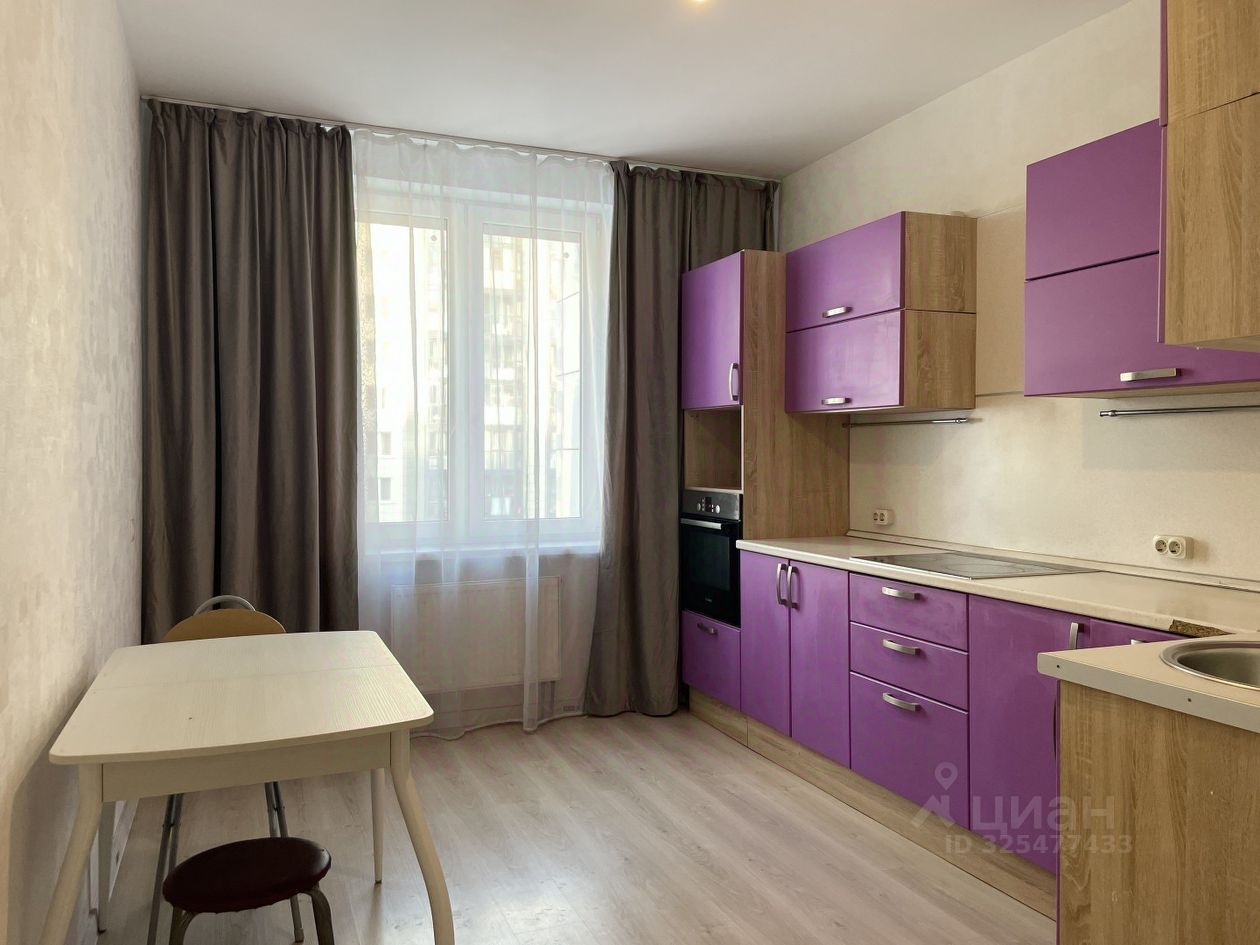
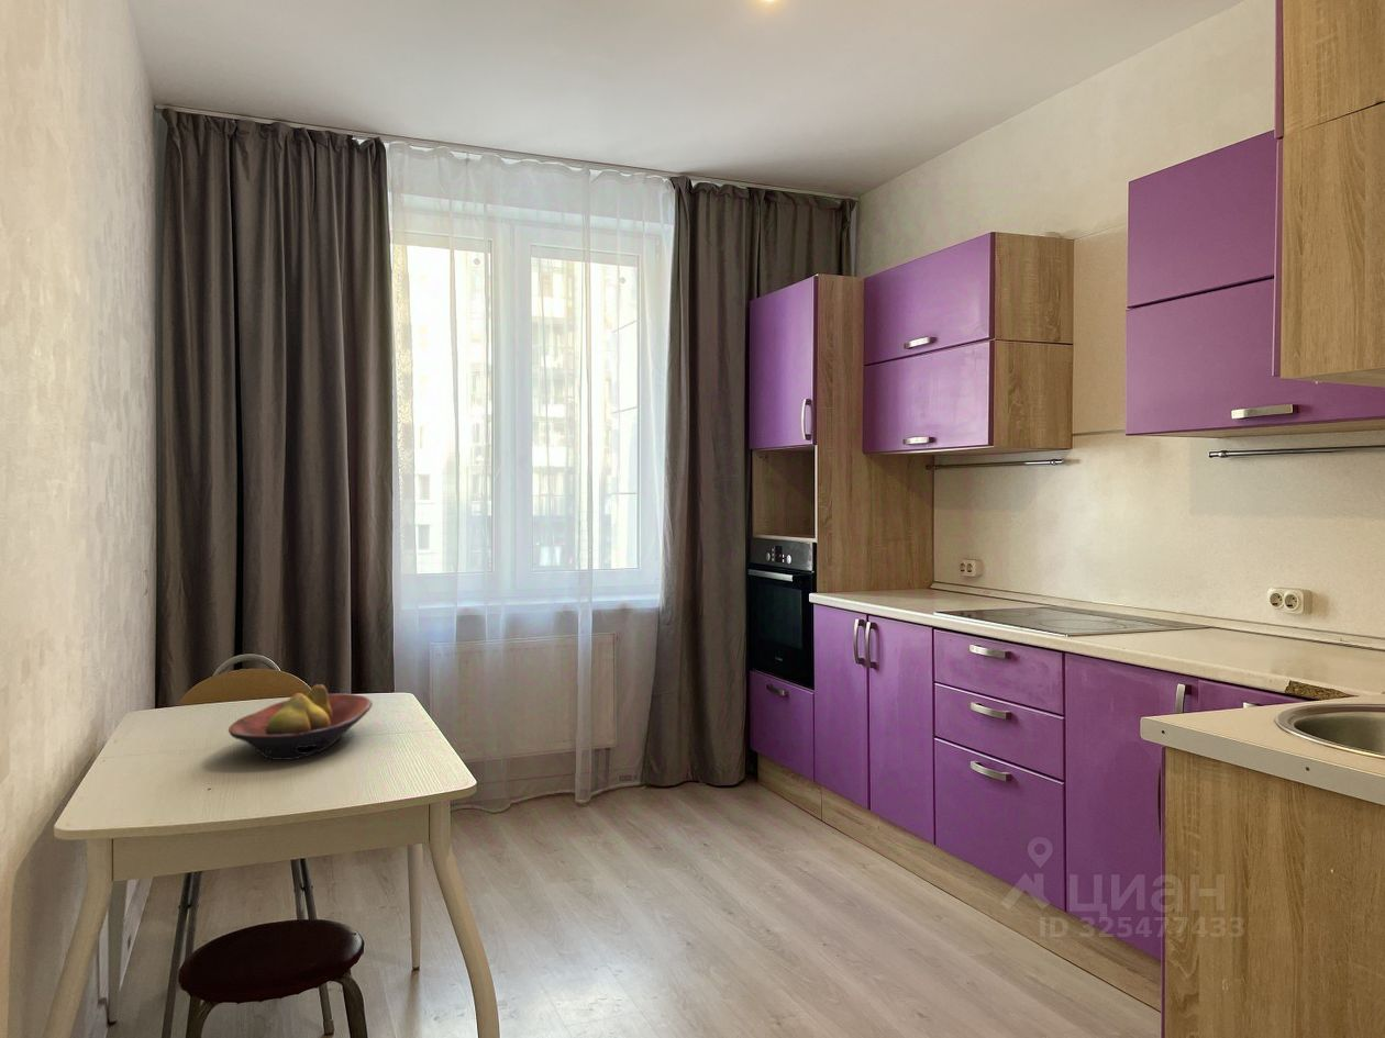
+ fruit bowl [228,683,374,761]
